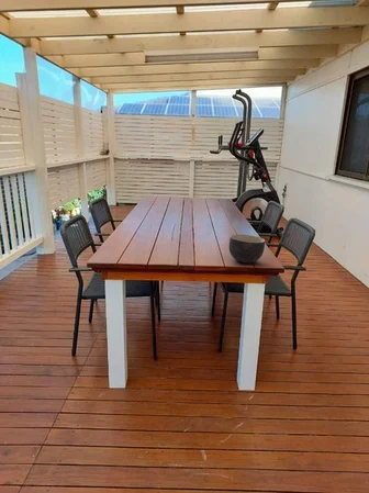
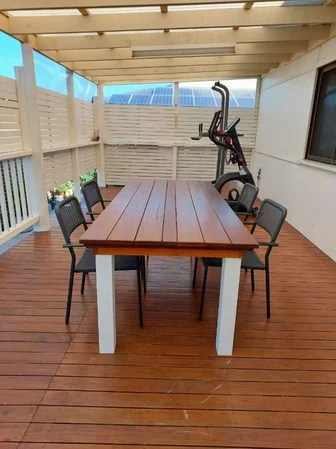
- bowl [228,234,266,265]
